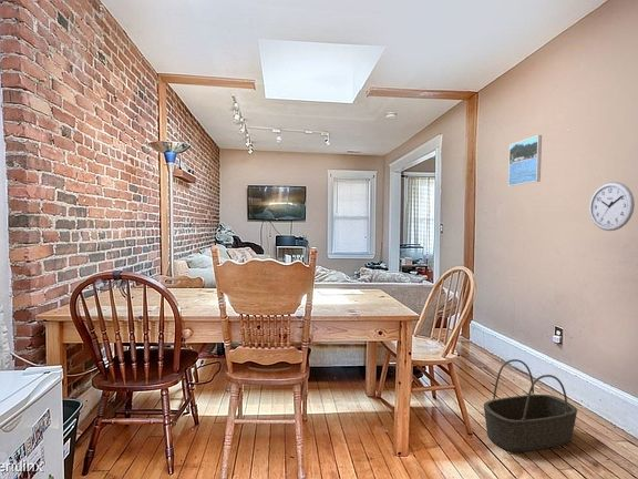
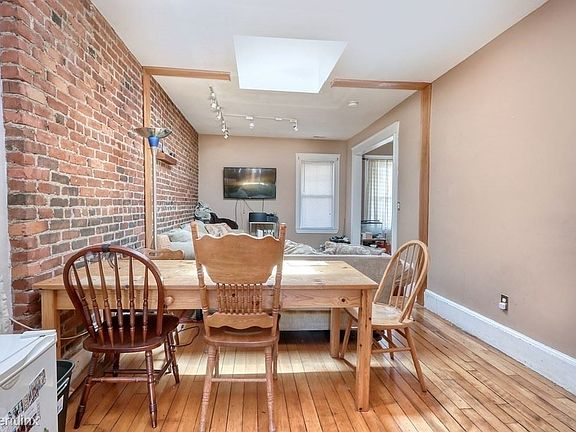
- wall clock [588,181,636,232]
- basket [483,358,578,452]
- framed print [507,134,543,187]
